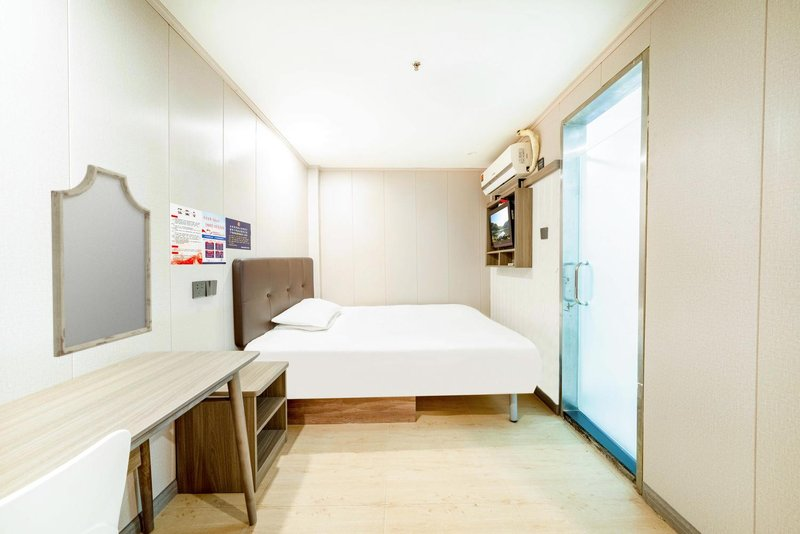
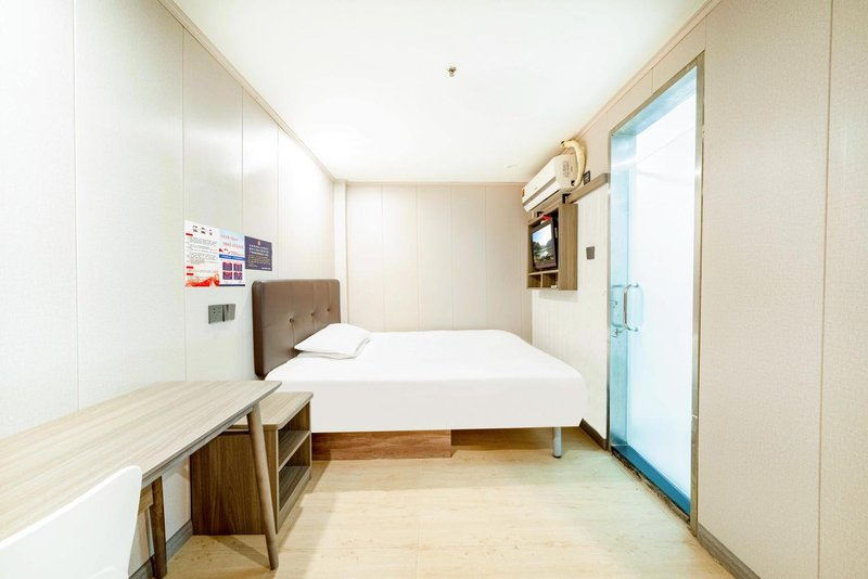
- home mirror [50,164,153,358]
